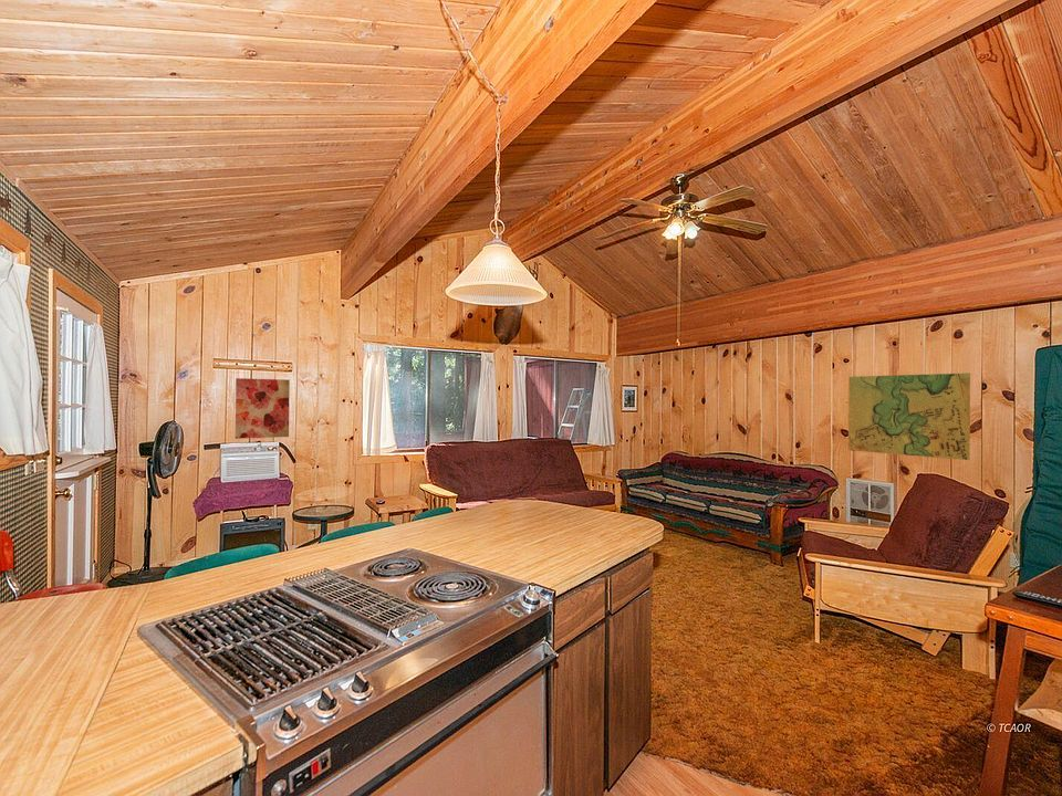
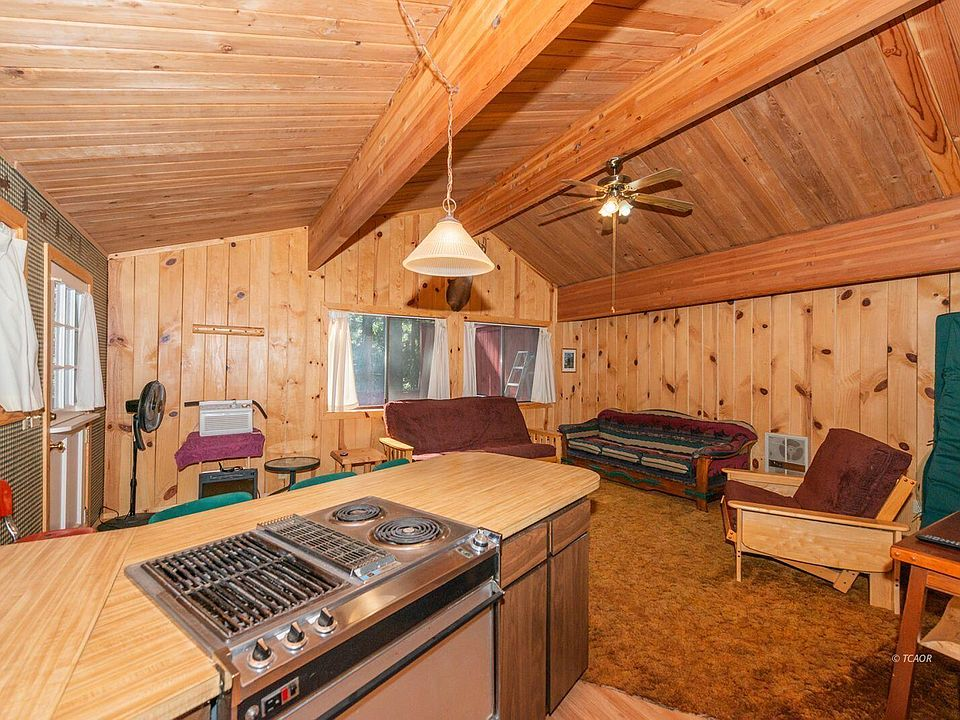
- wall art [235,377,291,440]
- map [847,371,971,461]
